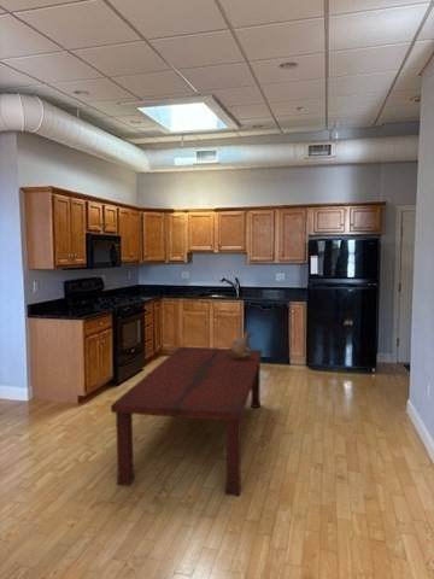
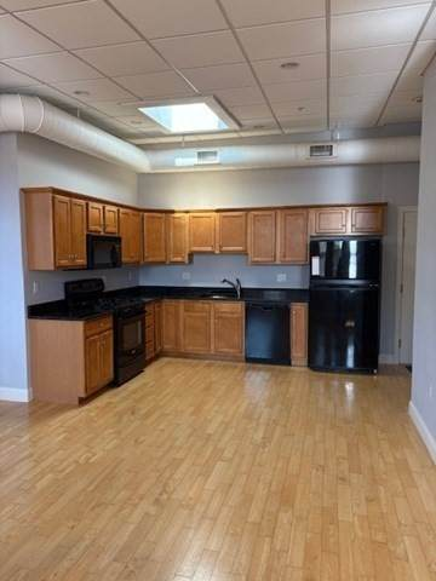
- dining table [110,346,263,497]
- ceramic jug [229,329,254,358]
